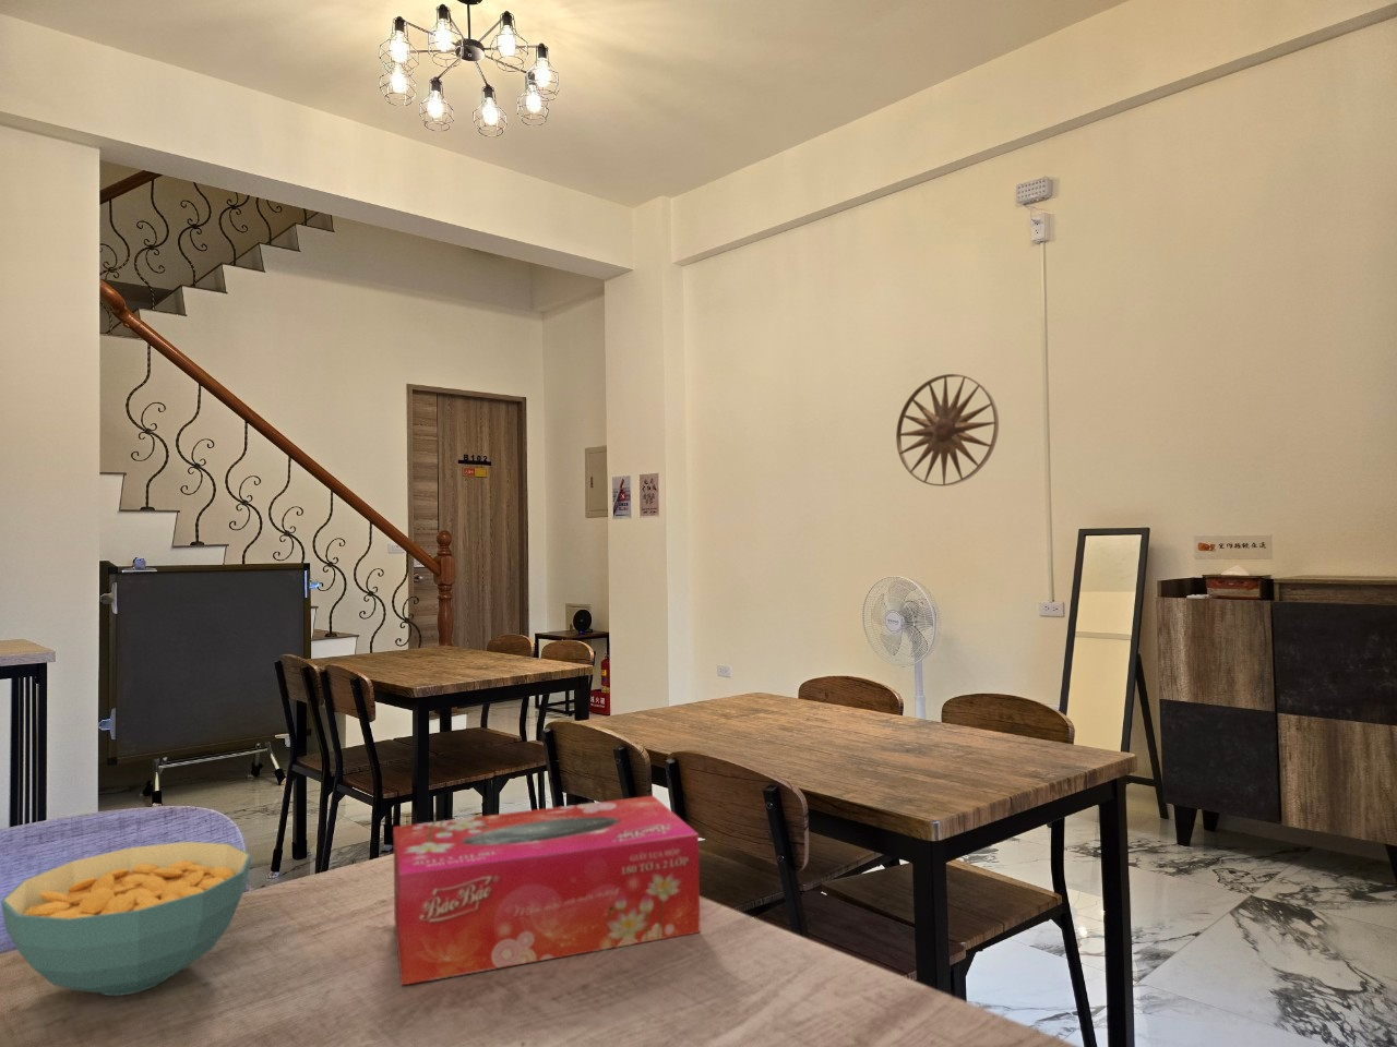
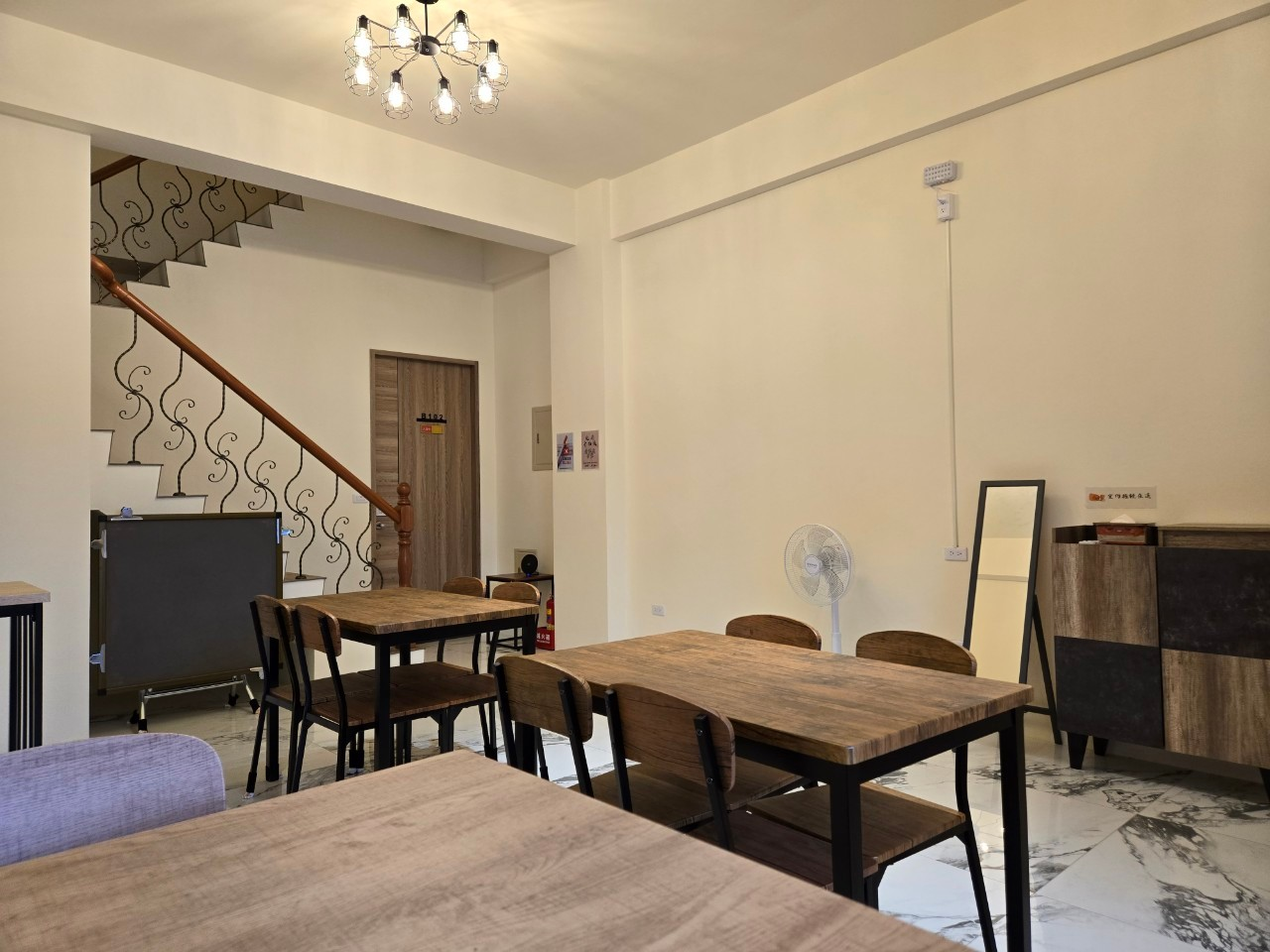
- wall art [895,373,1000,487]
- cereal bowl [0,841,252,996]
- tissue box [392,795,702,987]
